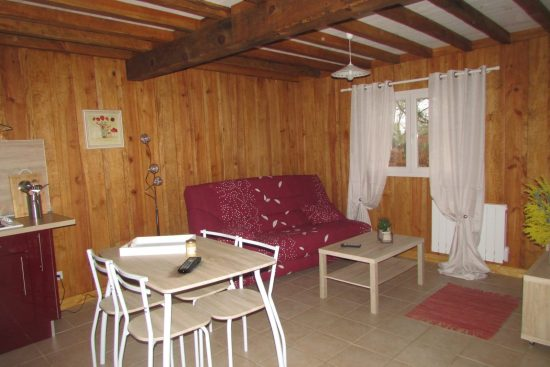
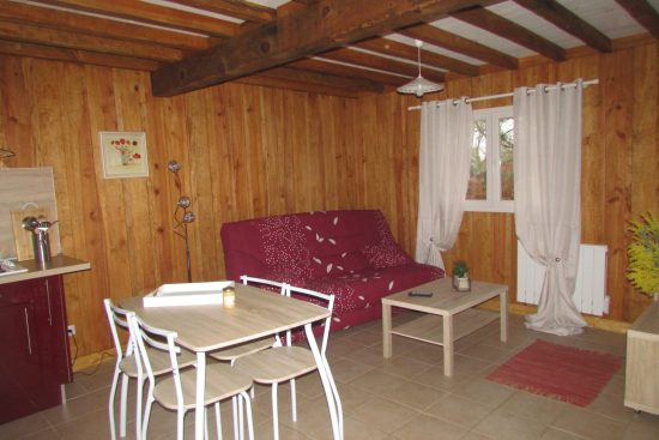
- remote control [177,256,202,274]
